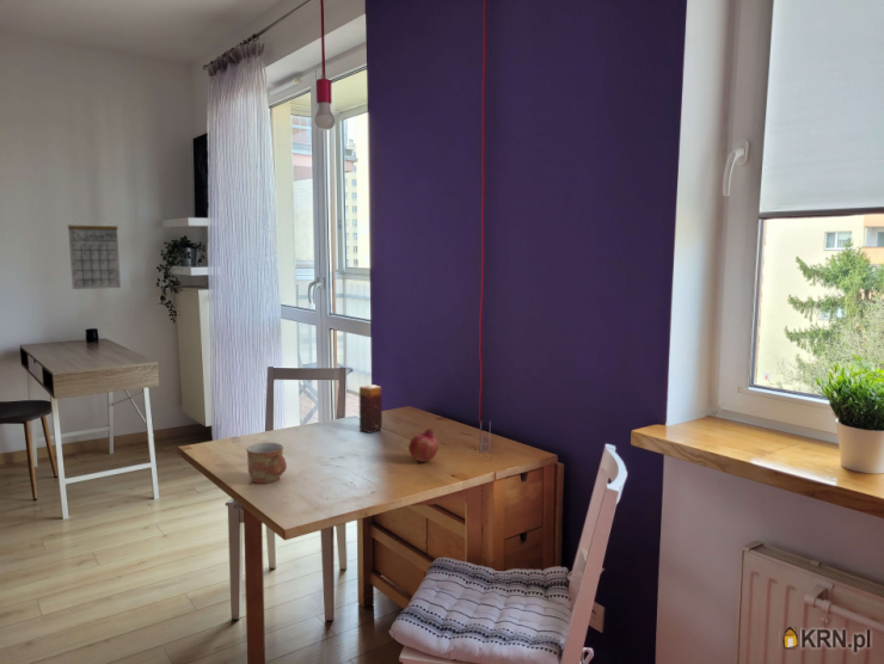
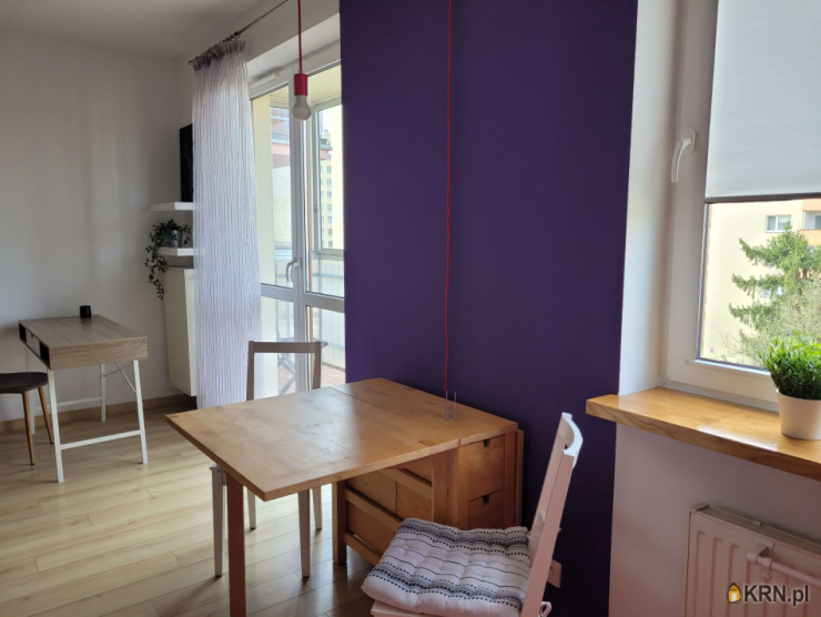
- mug [245,442,288,485]
- candle [358,383,383,435]
- calendar [67,213,122,290]
- fruit [407,428,438,463]
